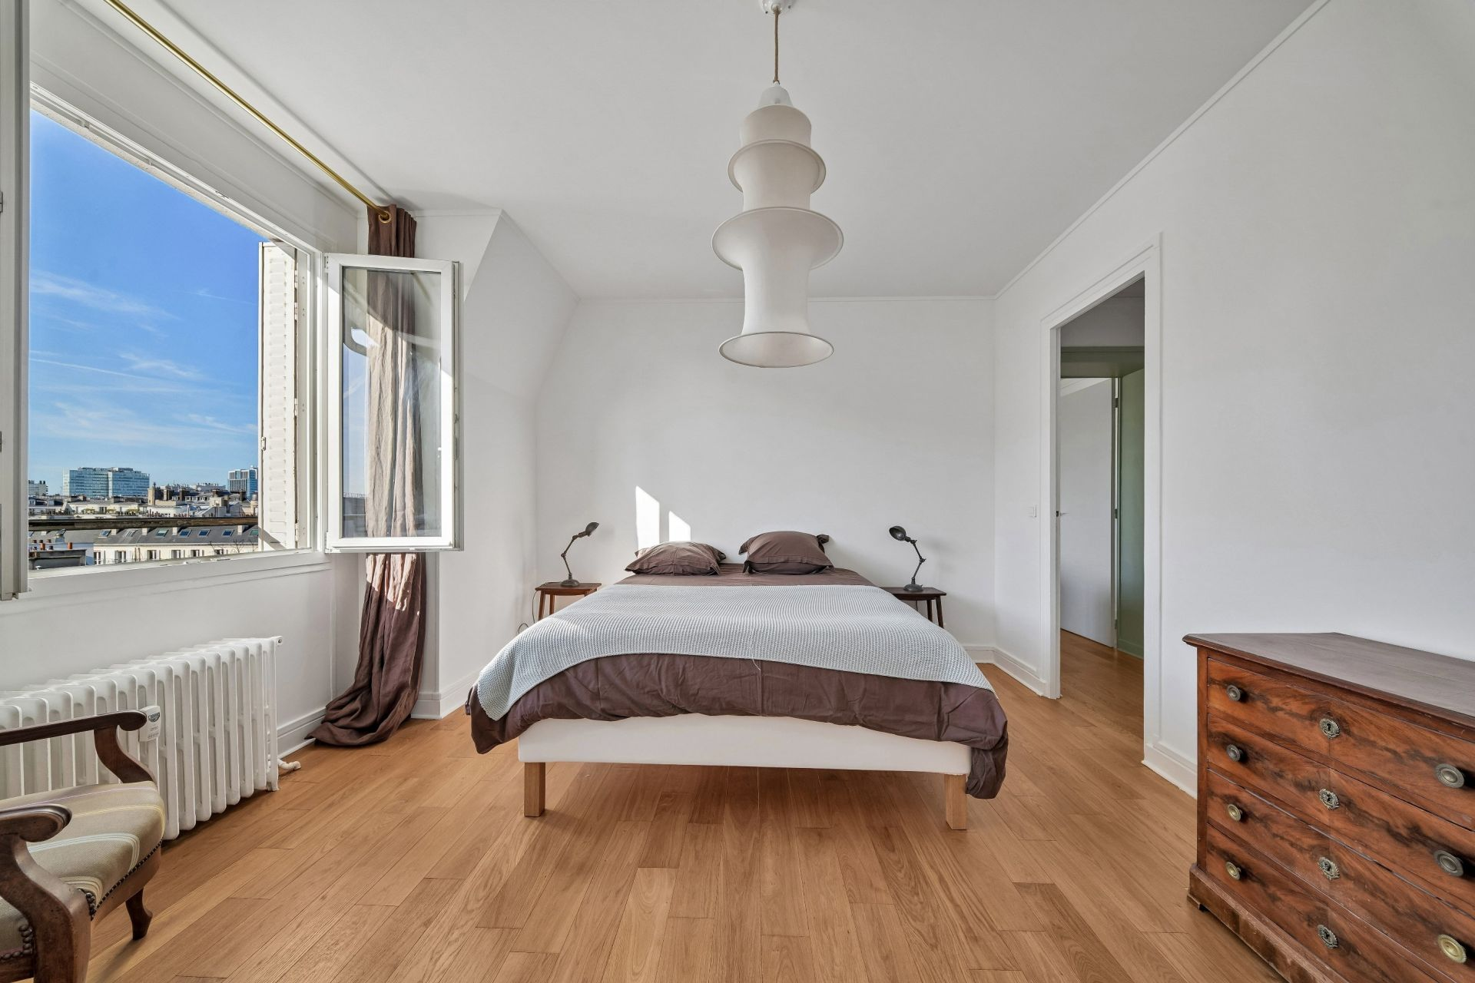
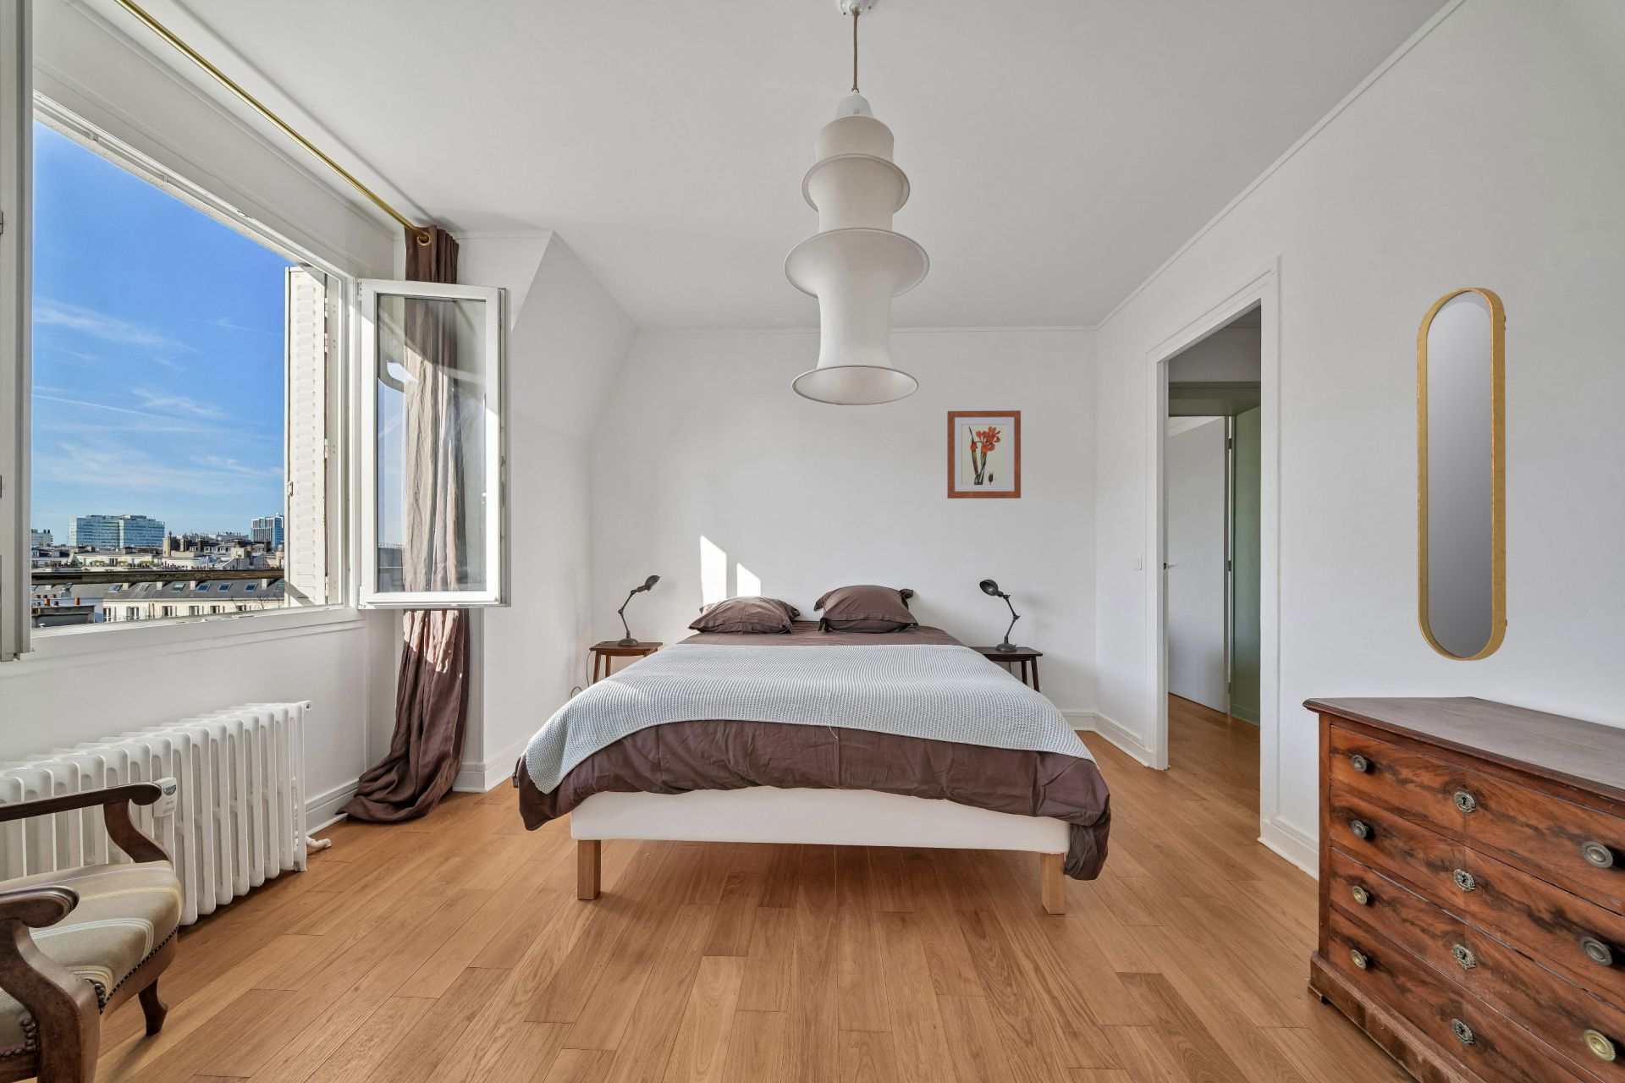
+ wall art [947,410,1022,499]
+ home mirror [1416,286,1508,661]
